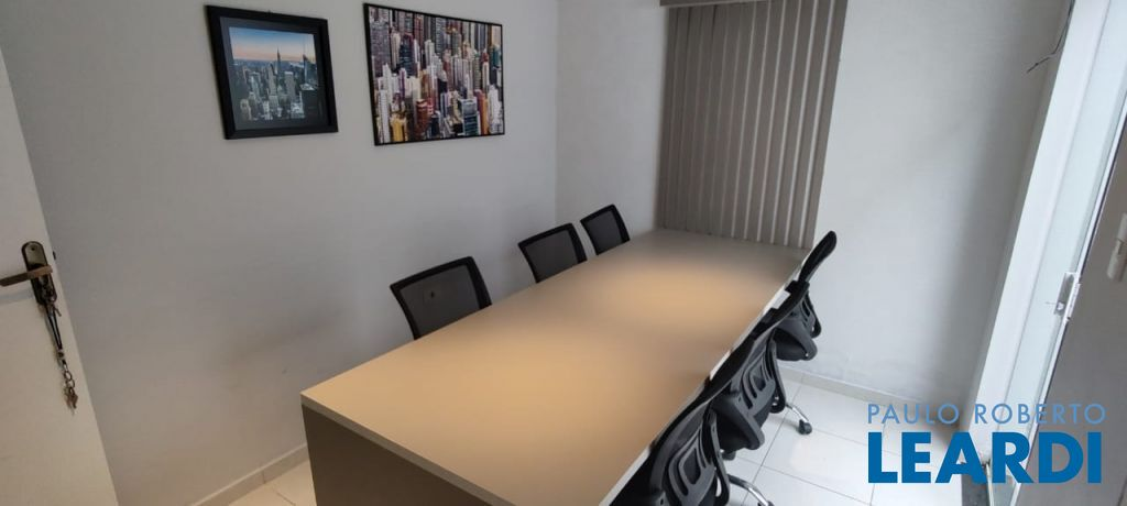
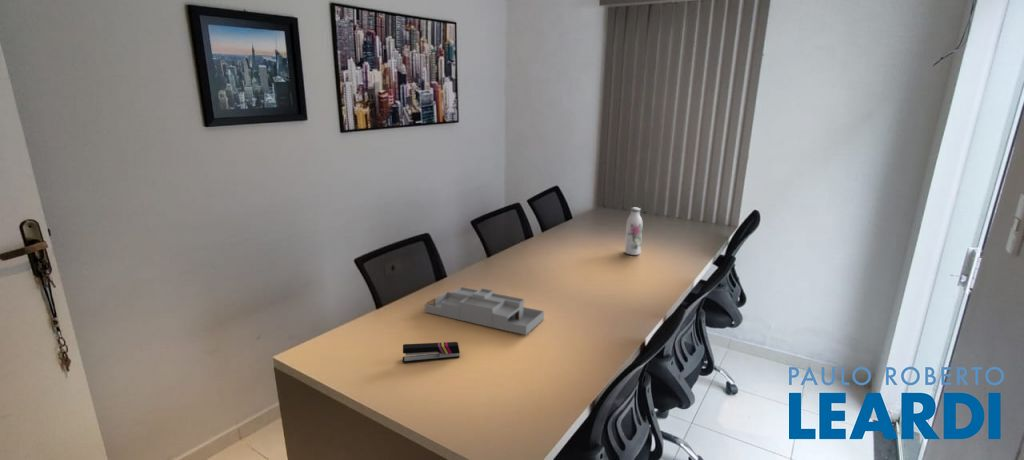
+ stapler [402,341,461,364]
+ desk organizer [424,286,545,336]
+ water bottle [624,207,643,256]
